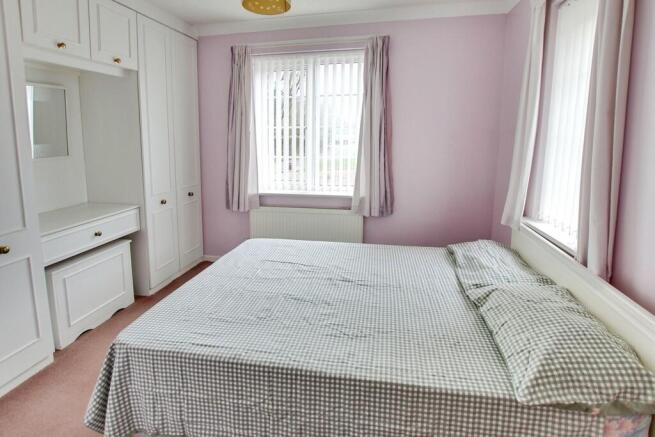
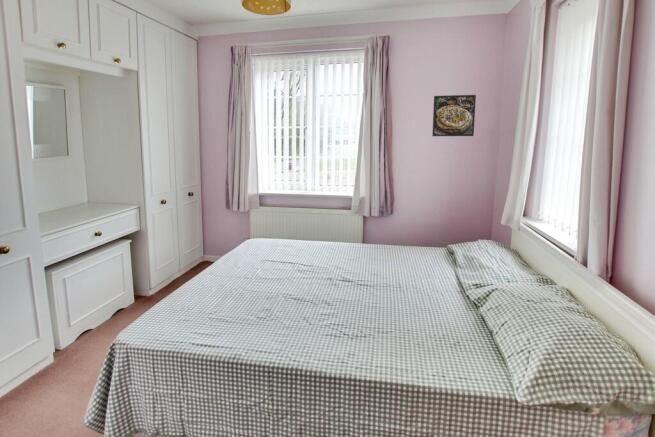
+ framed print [431,94,477,137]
